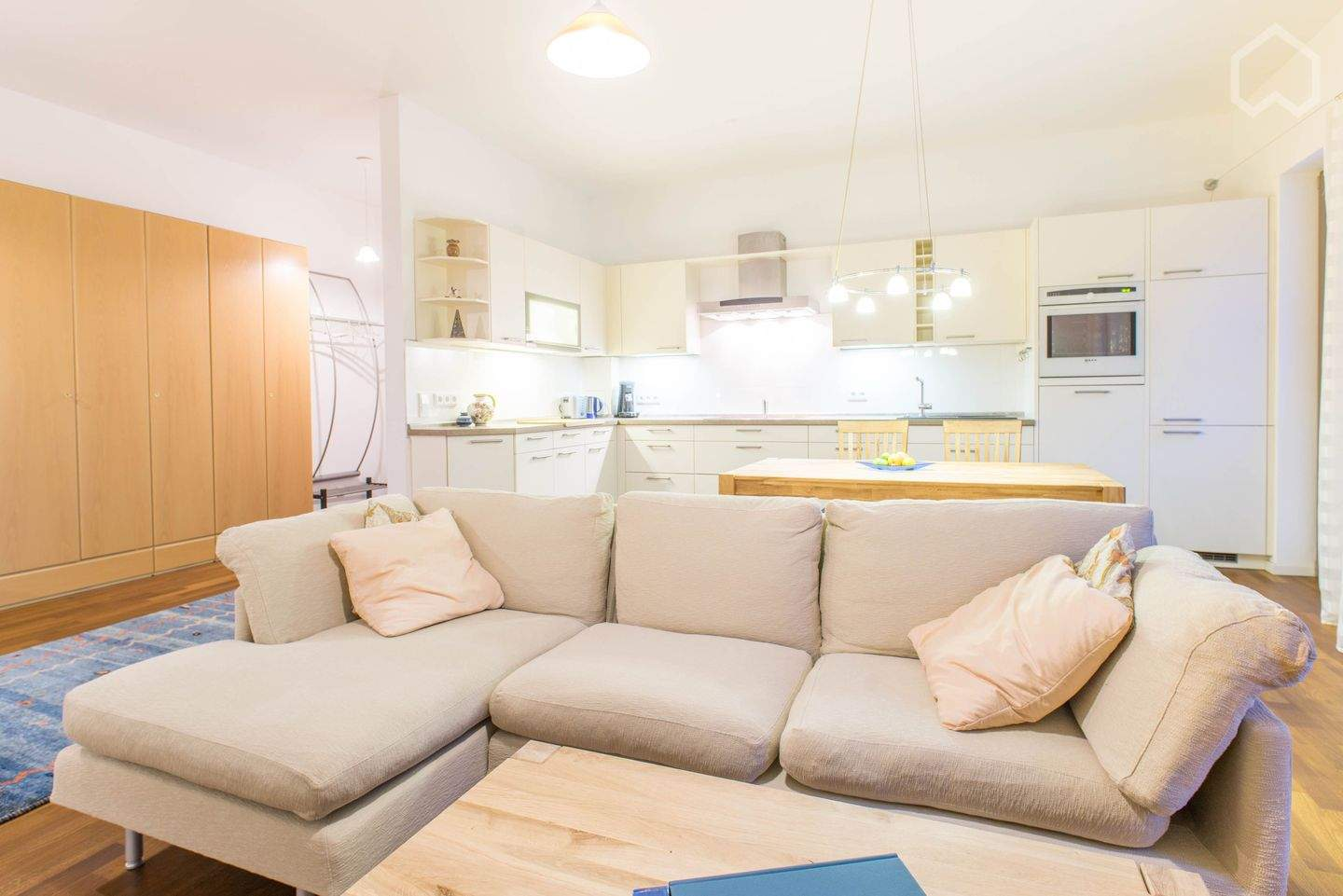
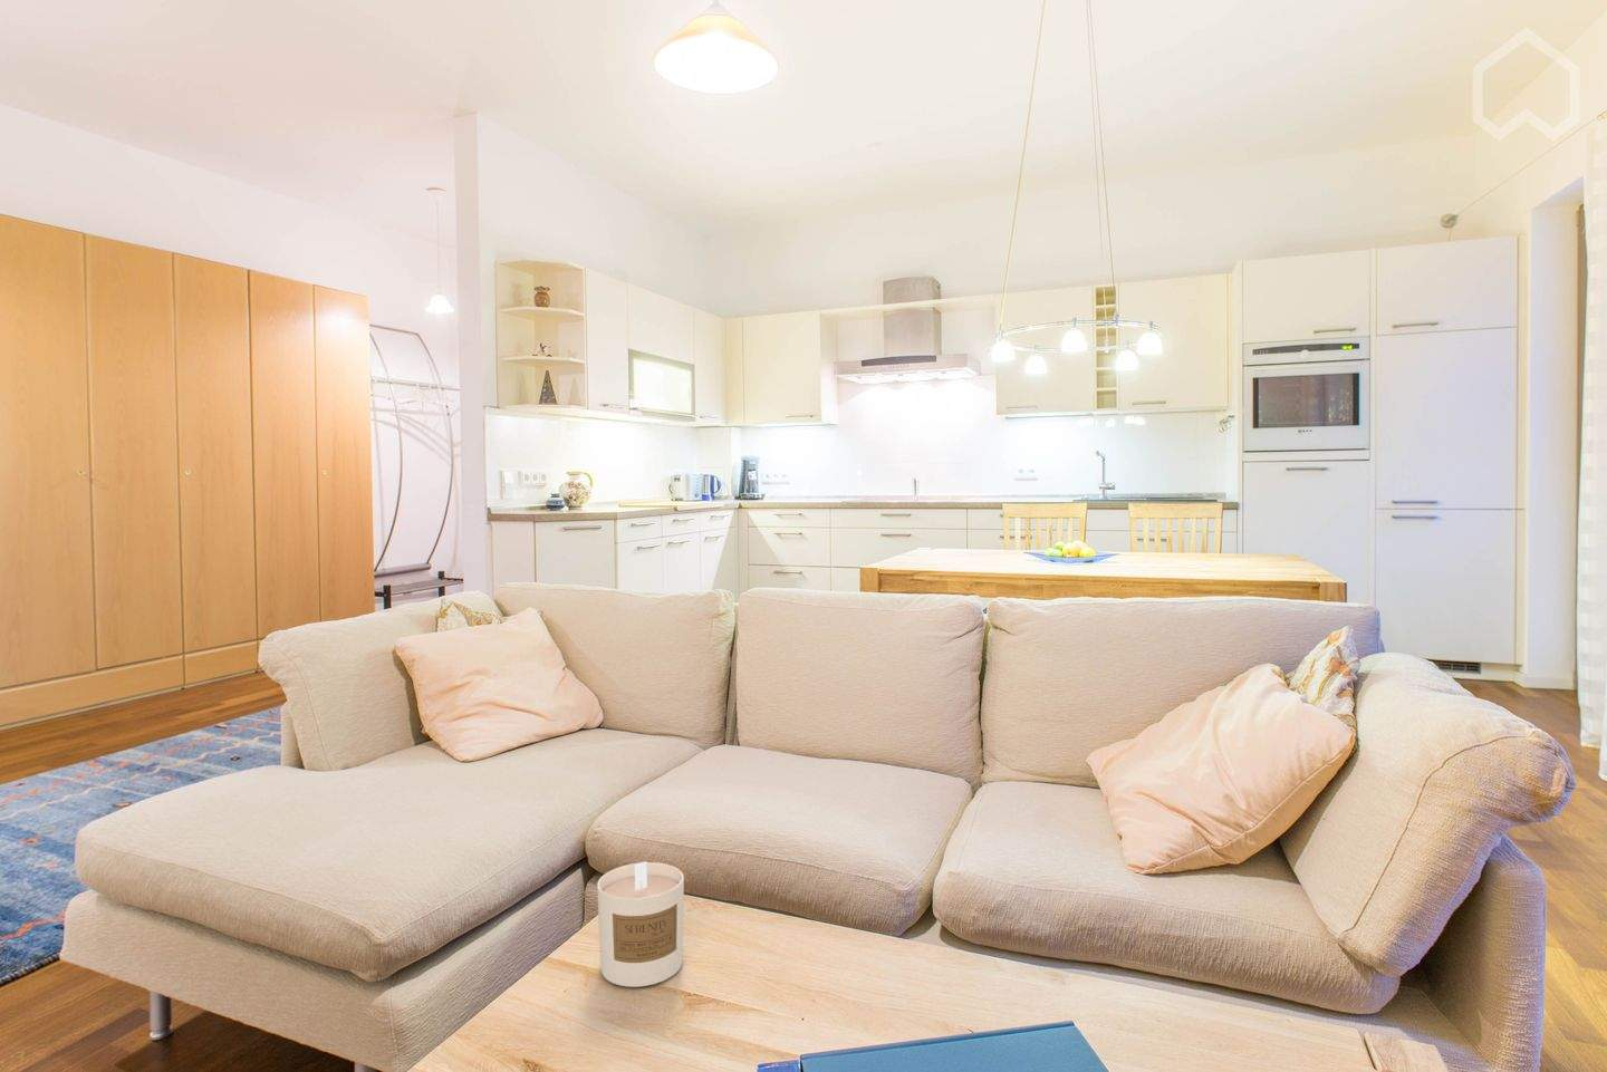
+ candle [596,860,686,988]
